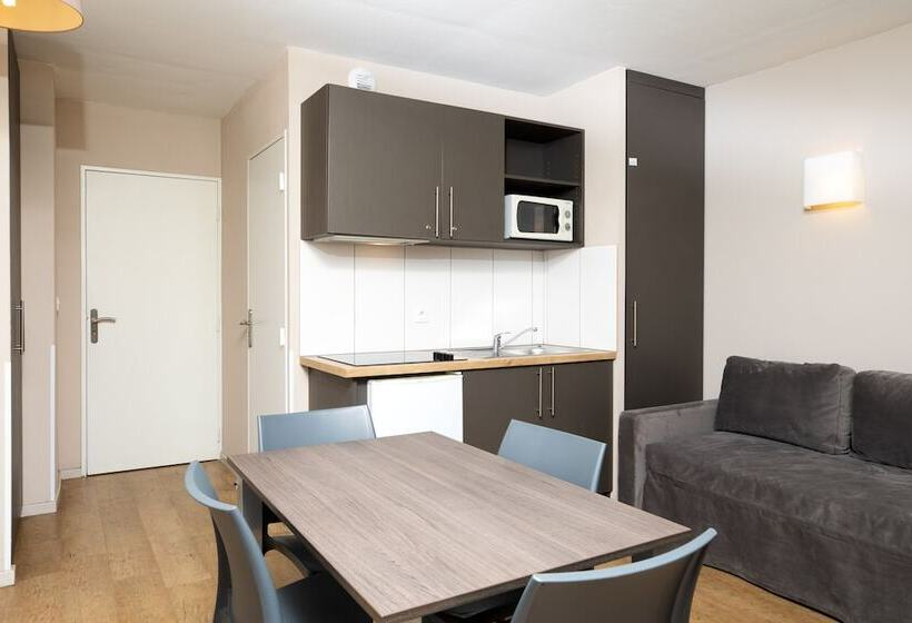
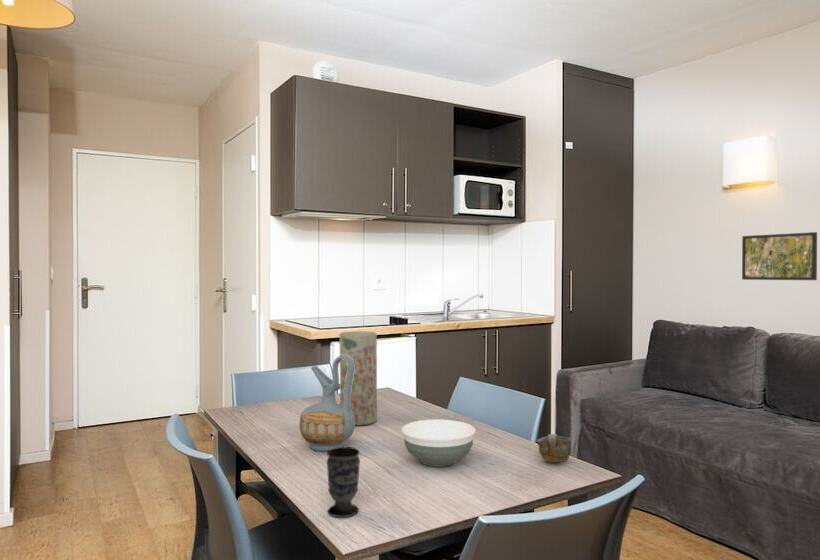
+ bowl [400,419,477,468]
+ cup [536,433,573,464]
+ cup [326,446,361,518]
+ vase [339,330,378,426]
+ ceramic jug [299,355,356,452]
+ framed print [741,231,818,281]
